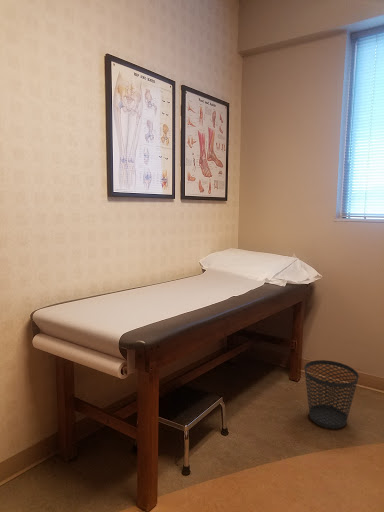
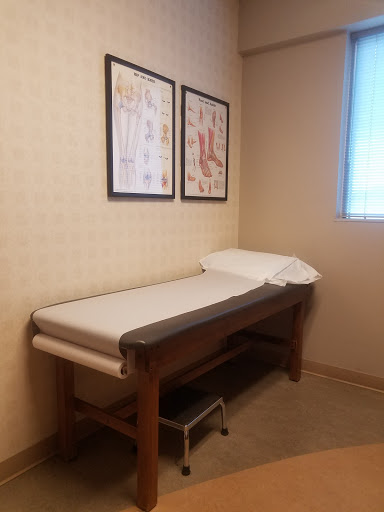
- wastebasket [304,359,360,430]
